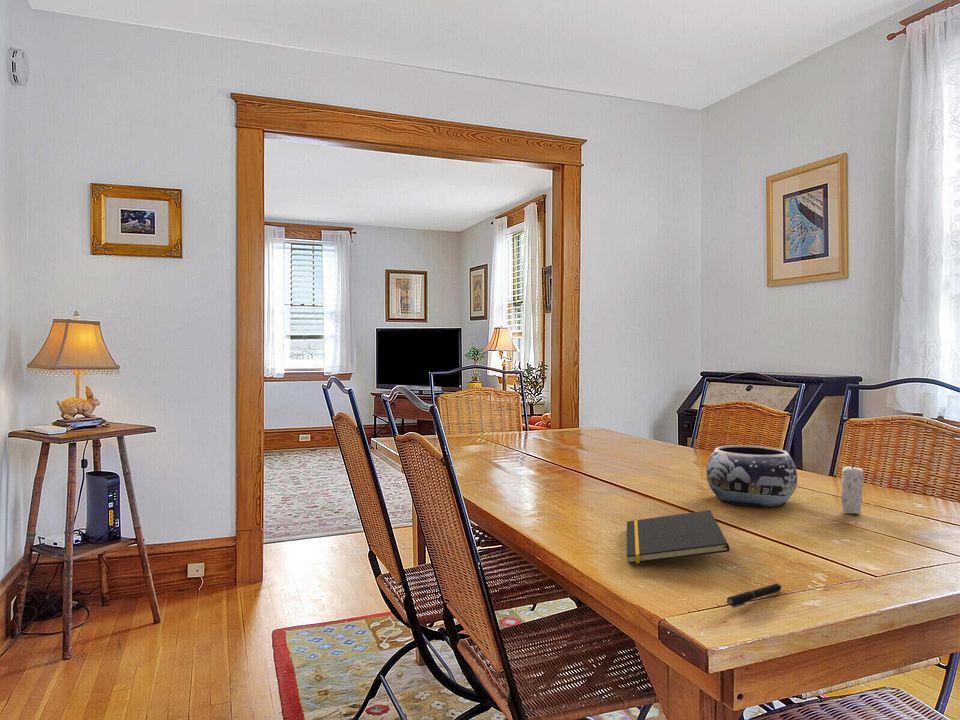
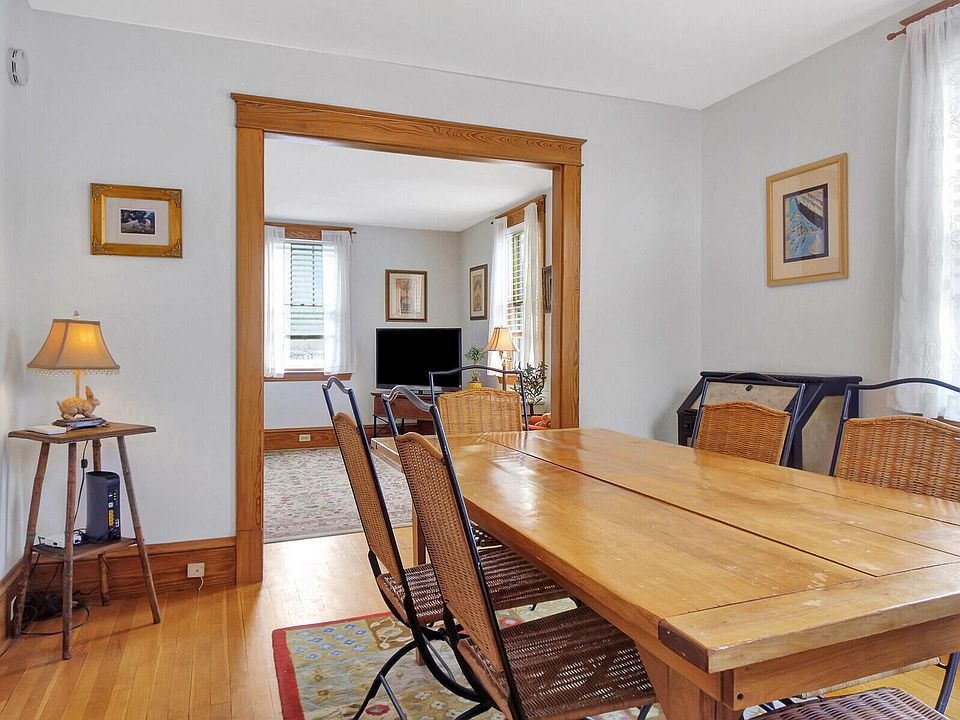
- notepad [626,509,730,565]
- decorative bowl [705,444,798,508]
- candle [841,460,864,515]
- pen [726,583,783,608]
